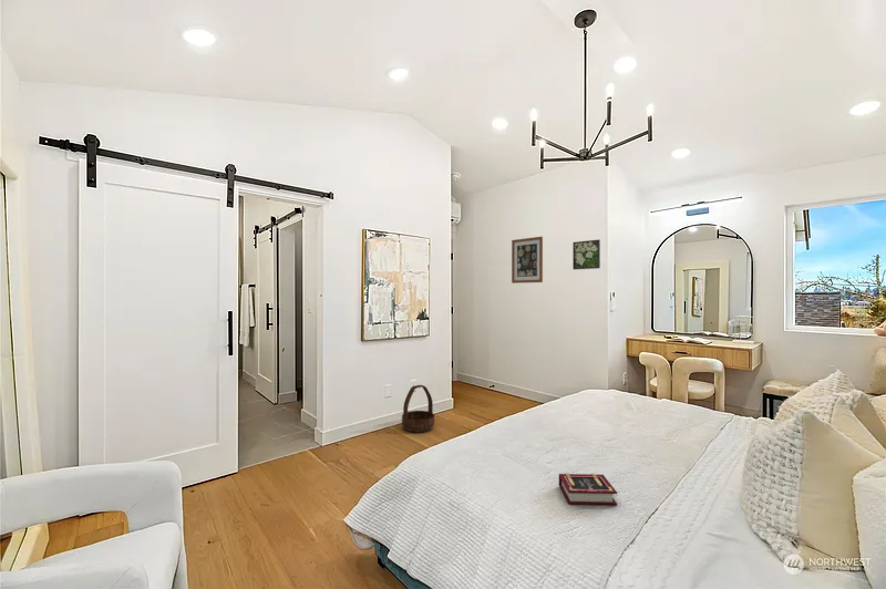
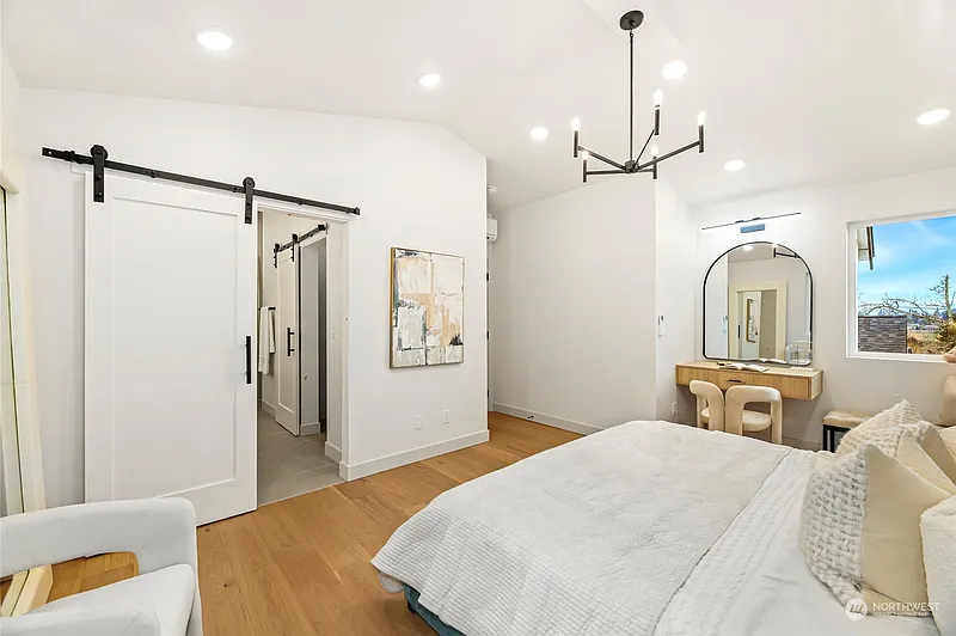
- basket [401,384,435,434]
- book [558,472,618,506]
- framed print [571,238,601,270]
- wall art [511,236,544,285]
